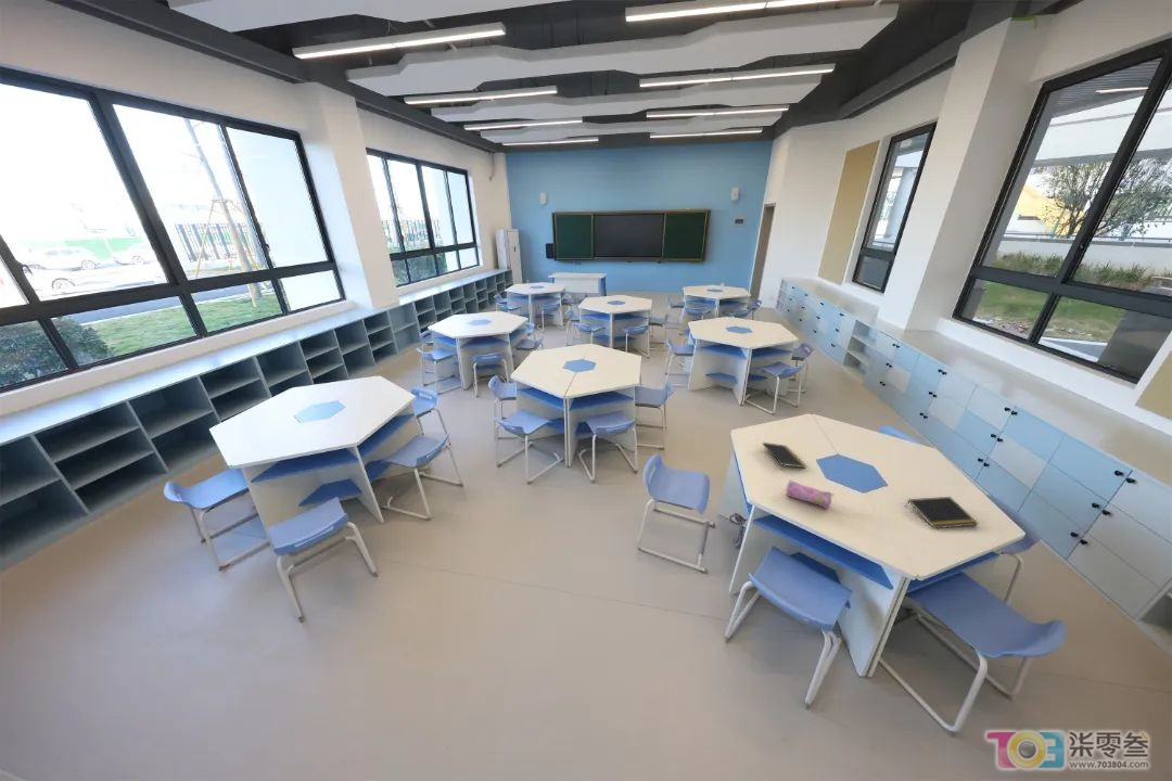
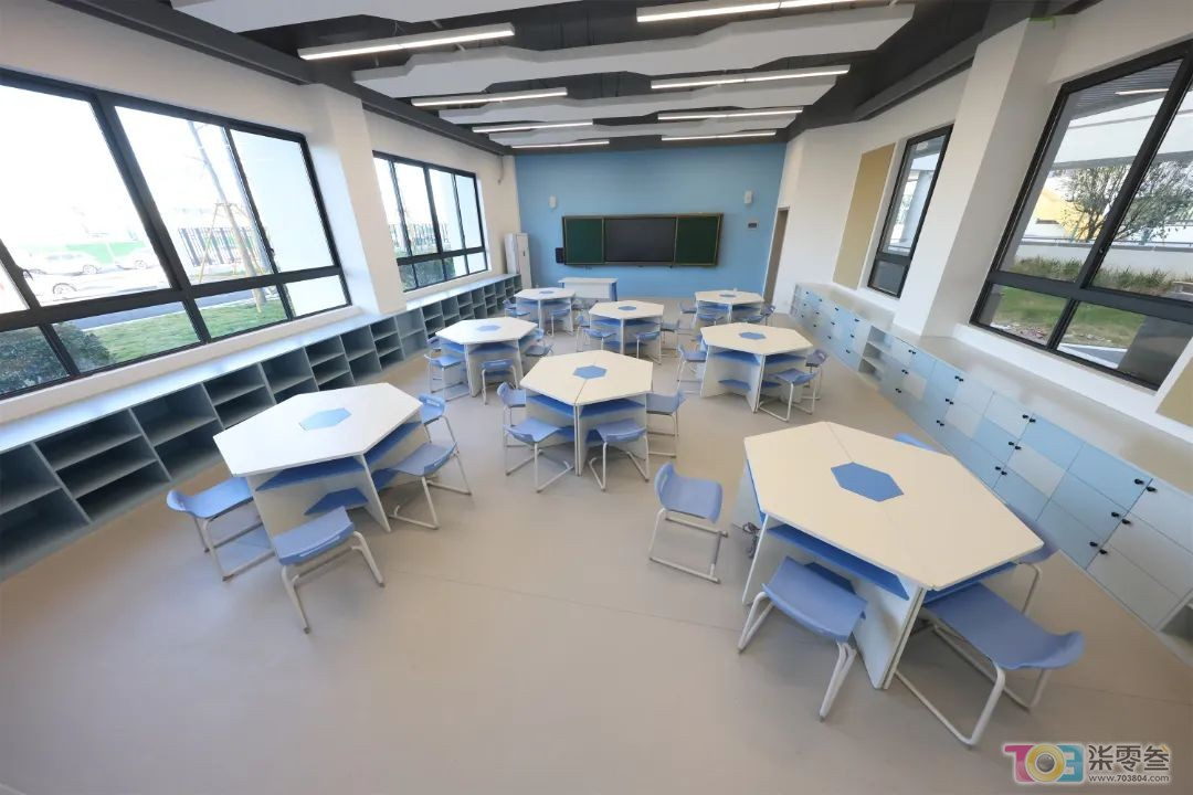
- notepad [762,441,807,470]
- notepad [904,496,980,529]
- pencil case [785,478,836,510]
